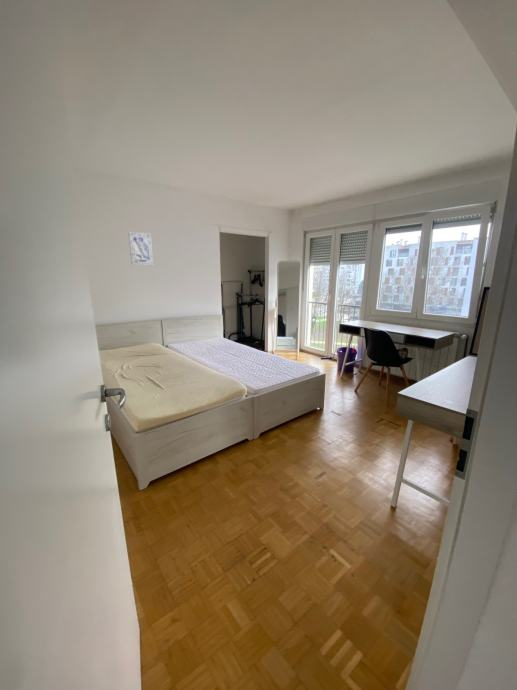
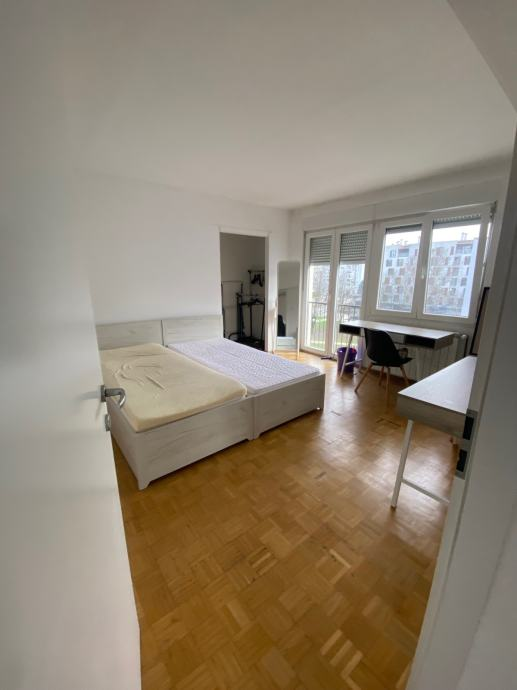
- wall art [127,231,154,266]
